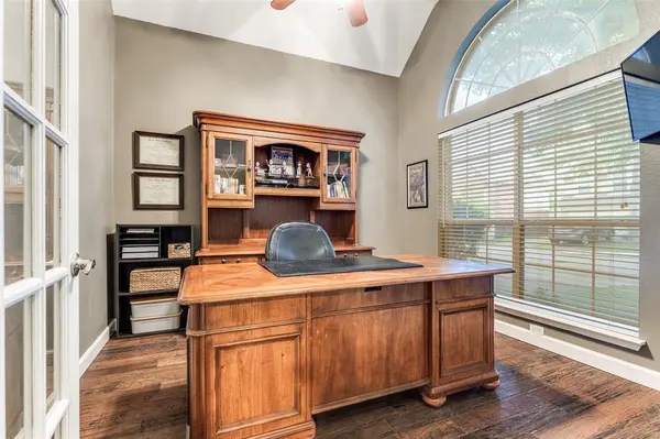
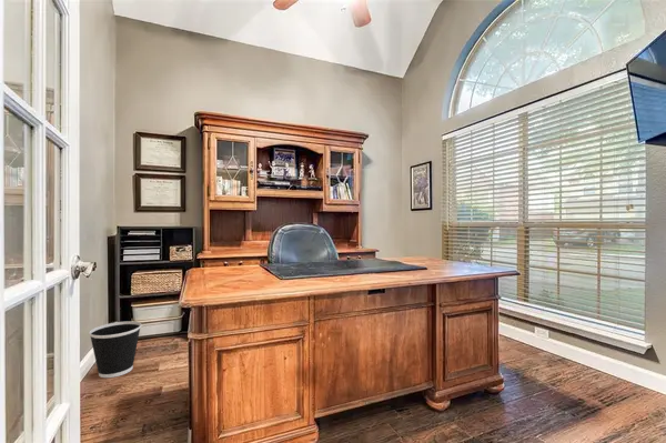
+ wastebasket [88,320,142,379]
